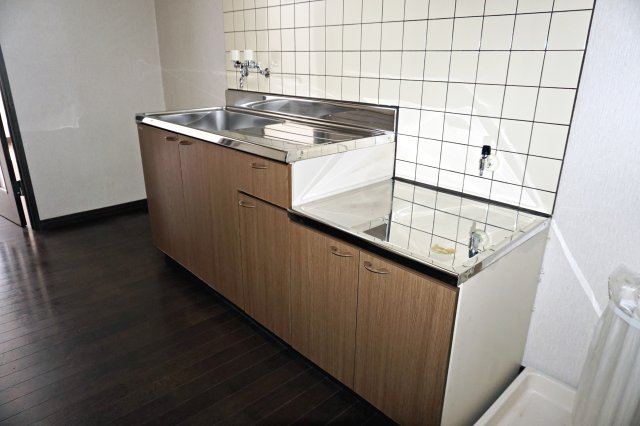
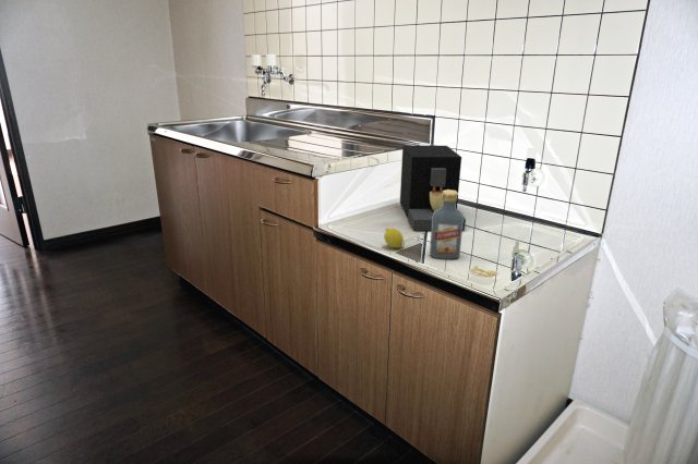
+ fruit [383,227,405,249]
+ coffee maker [399,145,467,231]
+ vodka [429,190,465,260]
